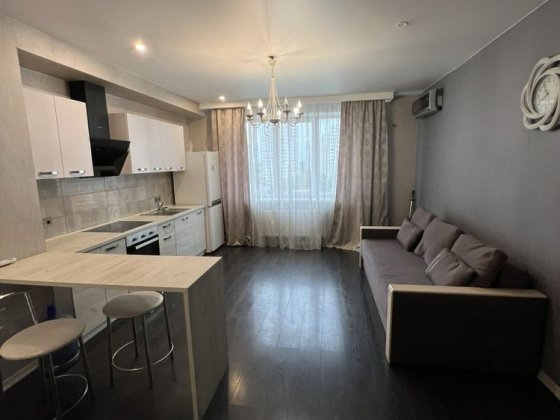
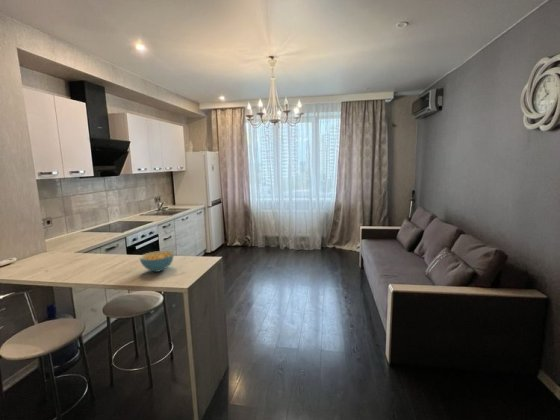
+ cereal bowl [139,250,175,273]
